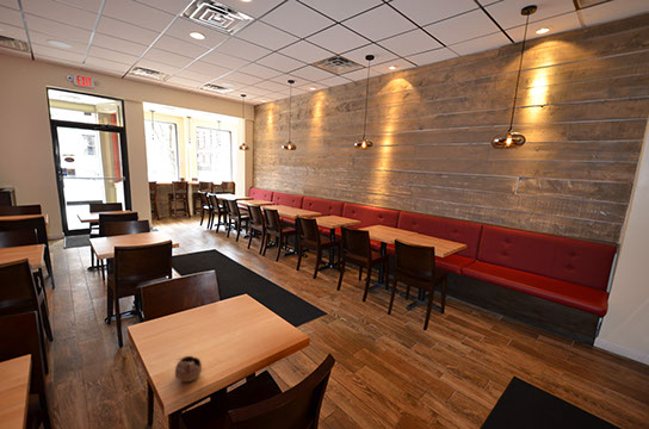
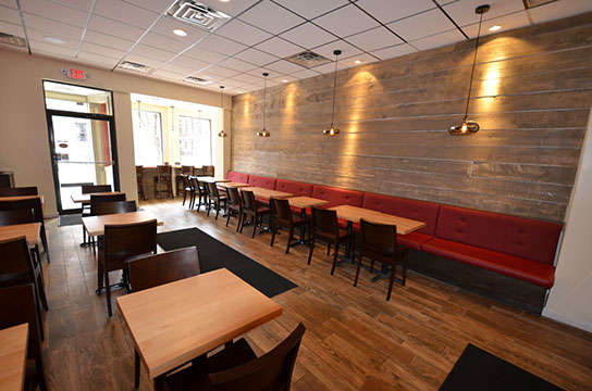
- cup [174,355,203,383]
